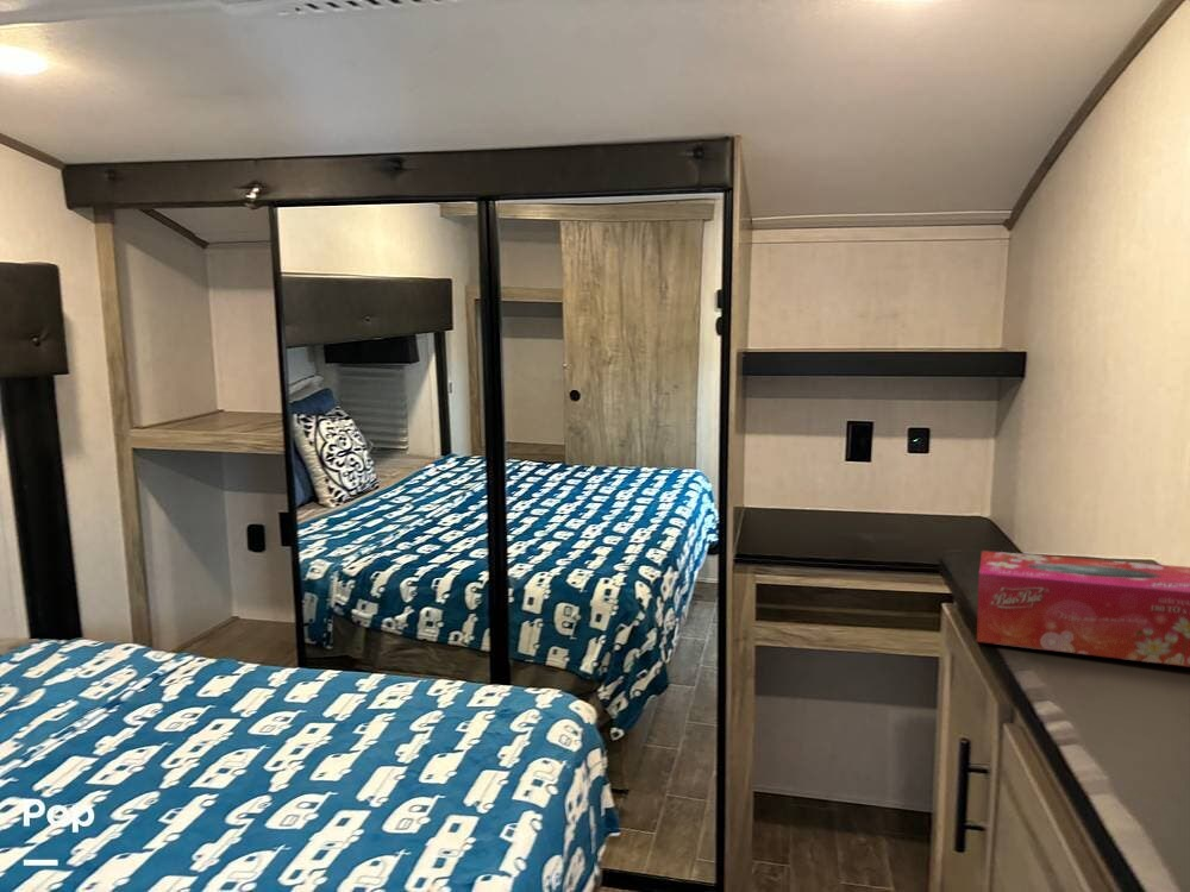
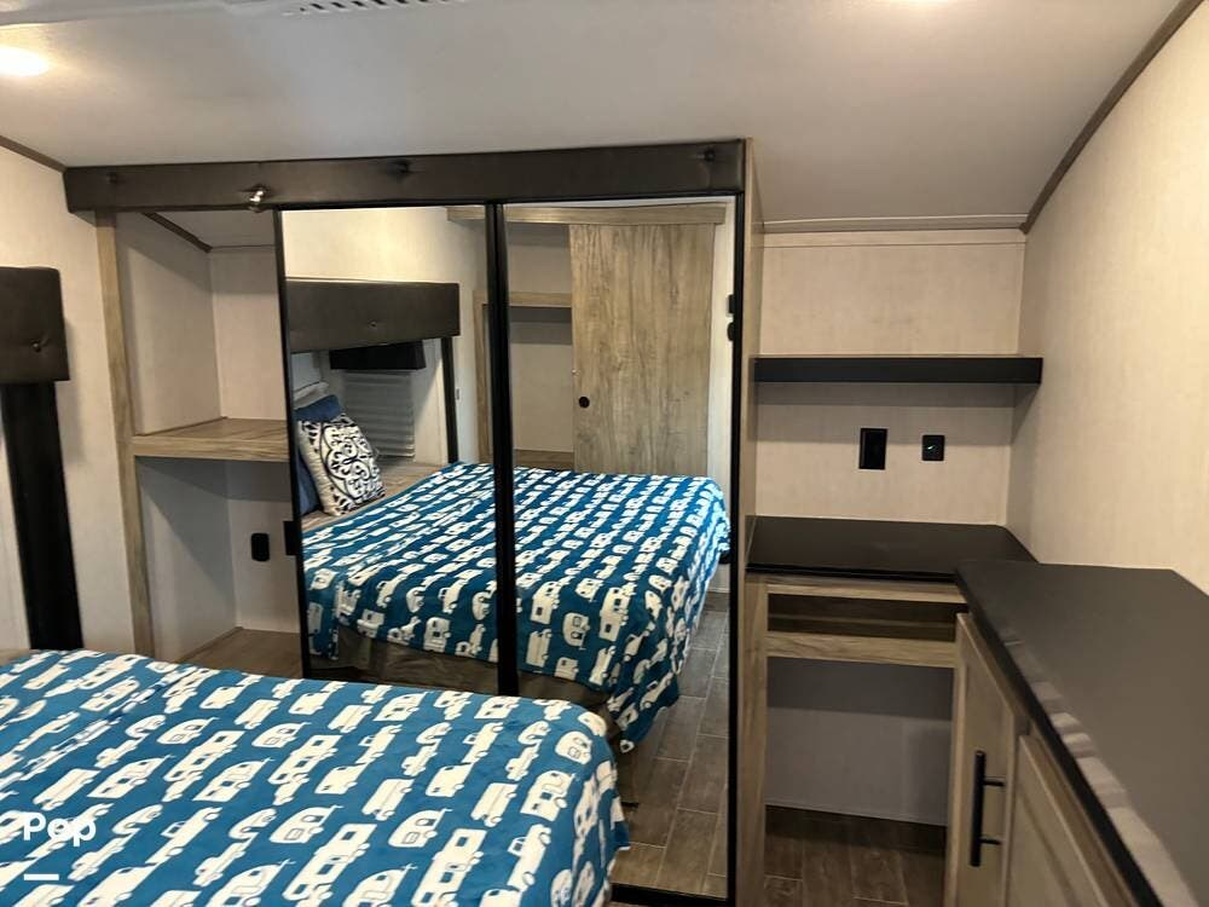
- tissue box [976,549,1190,668]
